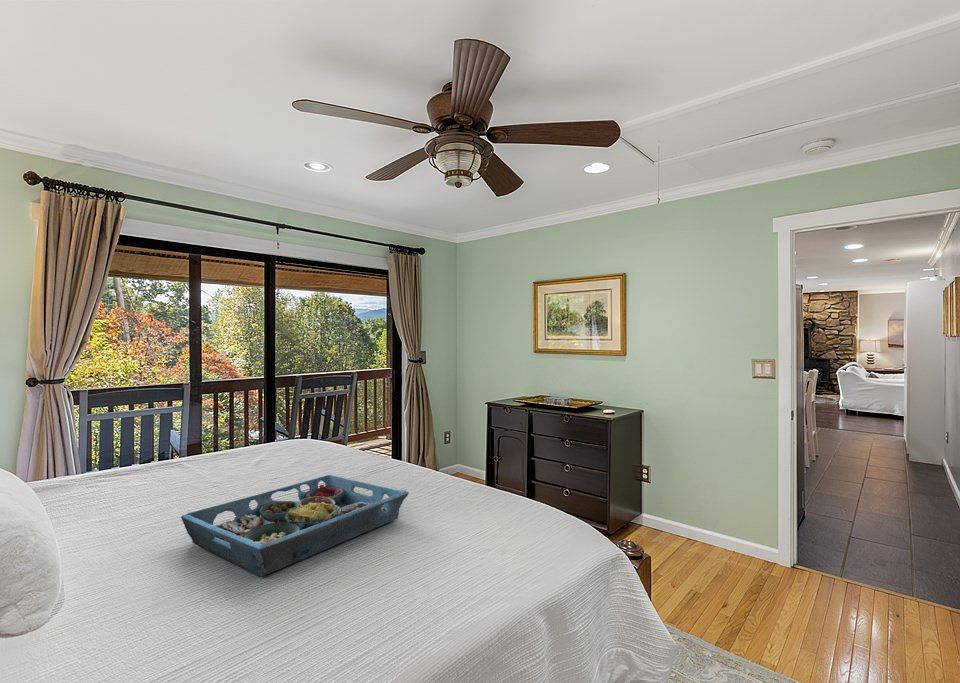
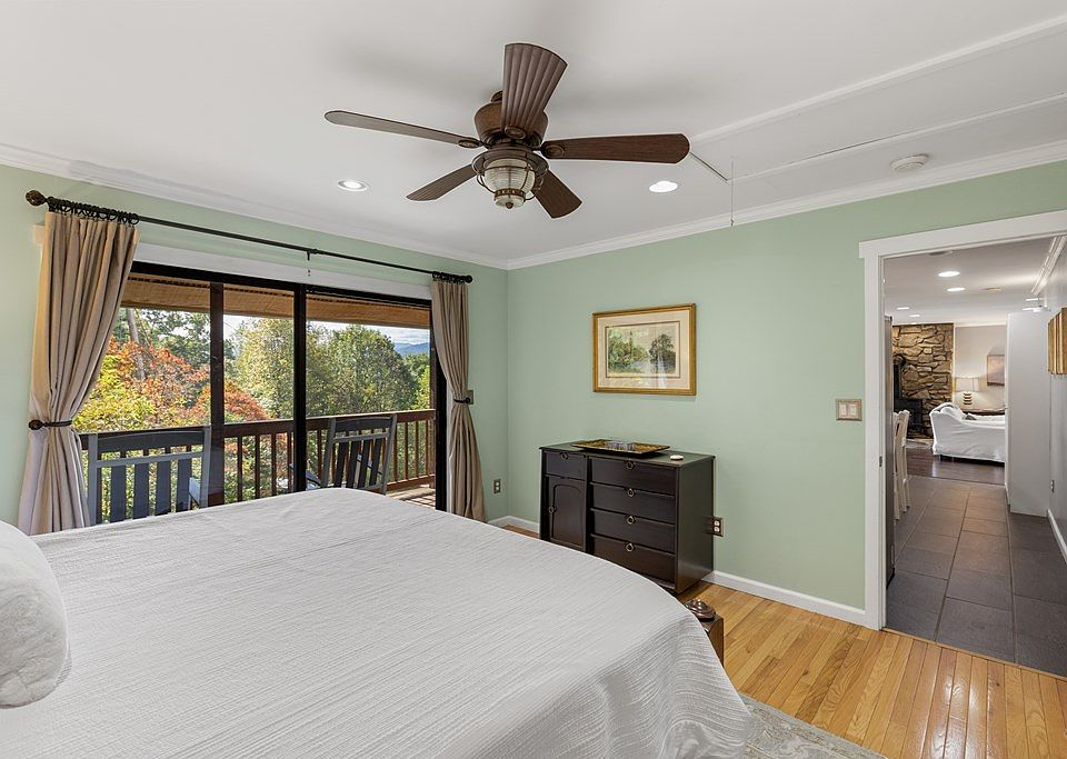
- serving tray [180,474,410,578]
